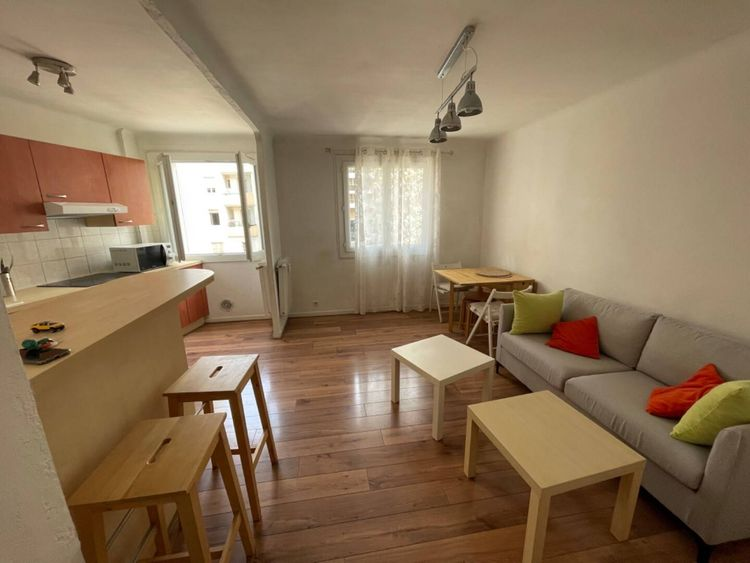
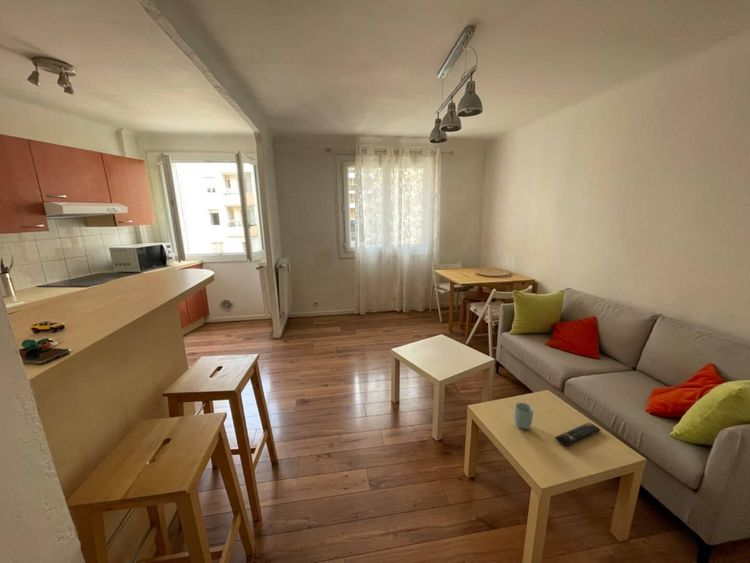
+ cup [513,402,534,430]
+ remote control [554,422,602,447]
